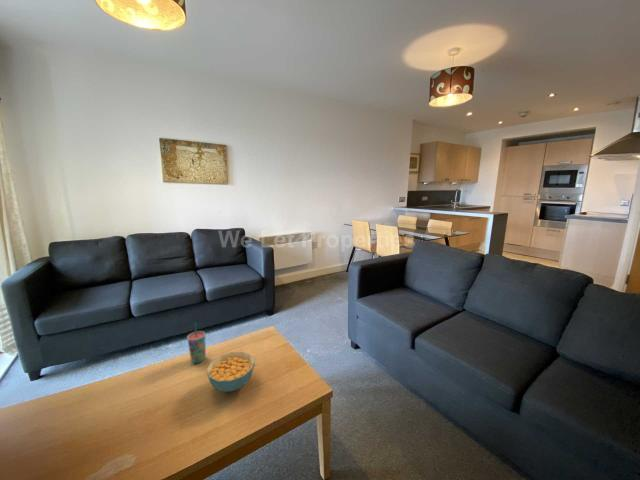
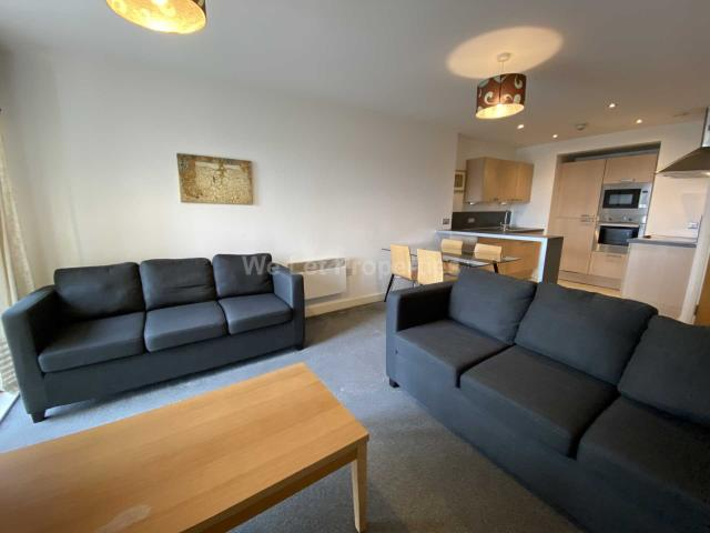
- cereal bowl [206,351,256,393]
- cup [186,322,207,364]
